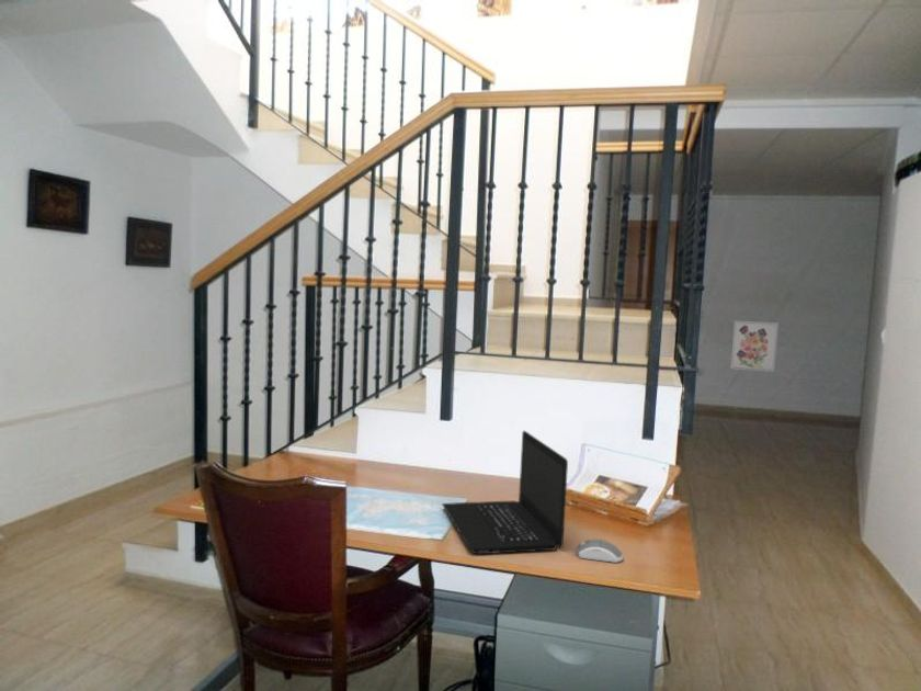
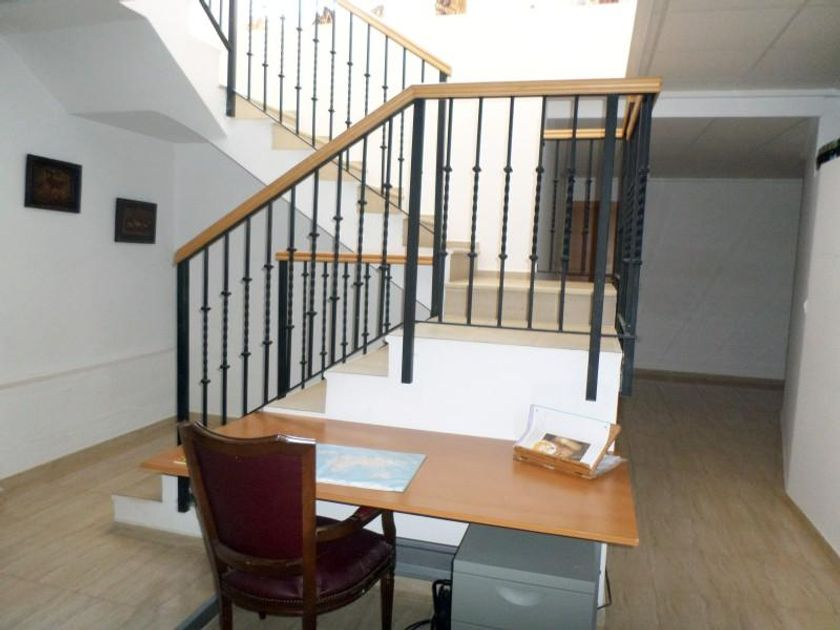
- computer mouse [575,539,624,564]
- laptop [441,430,569,555]
- wall art [730,320,780,373]
